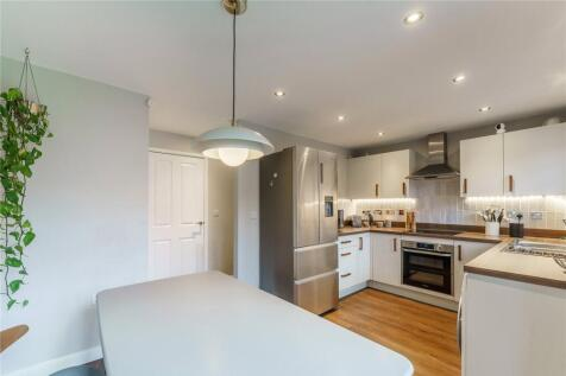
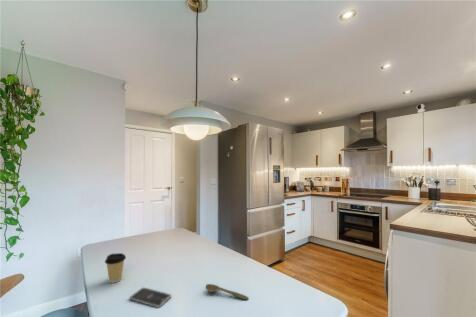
+ smartphone [129,287,172,309]
+ spoon [205,283,250,301]
+ coffee cup [104,252,127,284]
